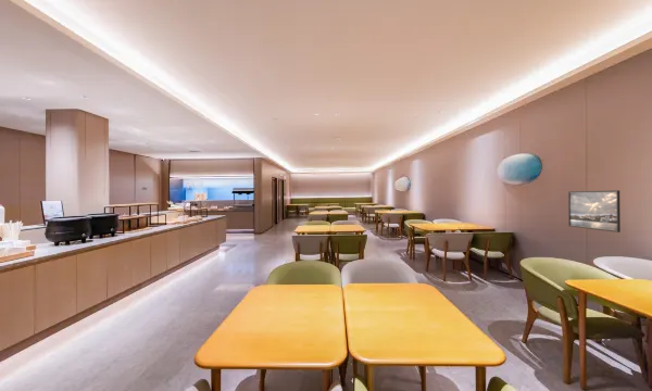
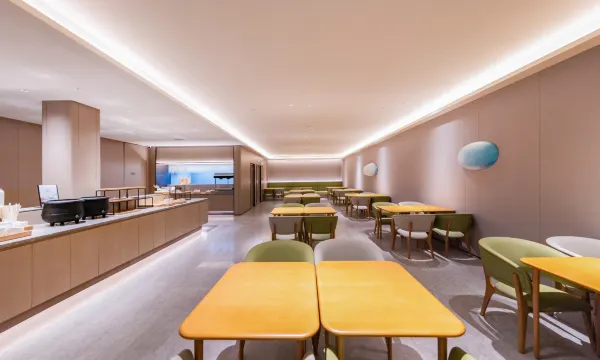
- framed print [567,189,622,234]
